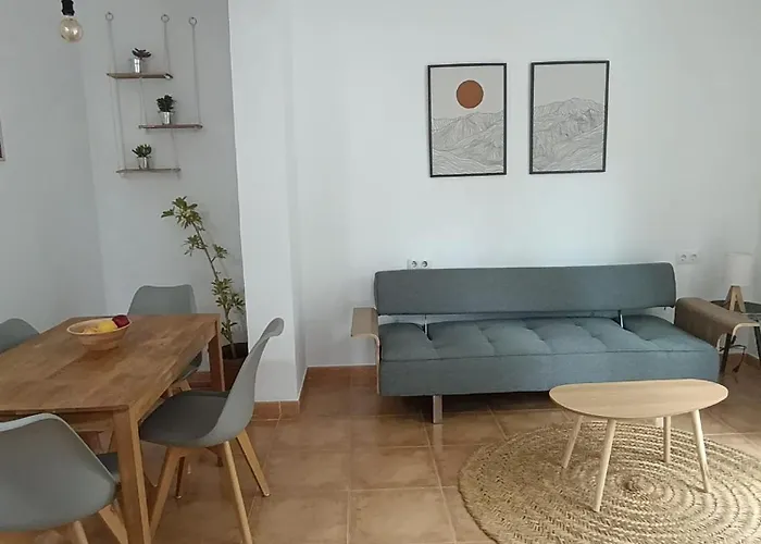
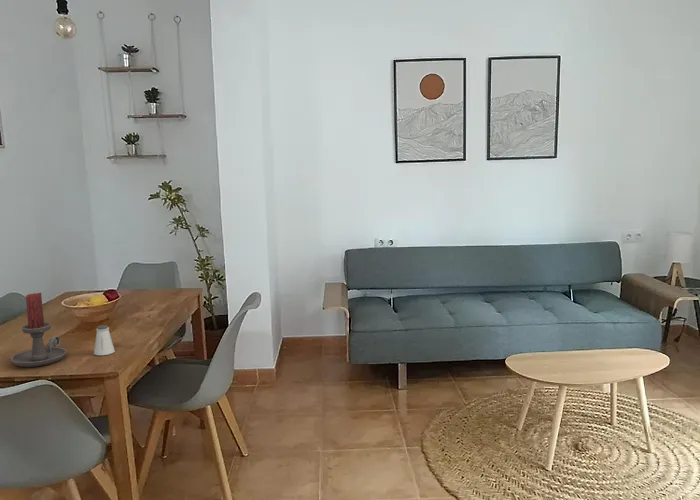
+ saltshaker [93,324,116,356]
+ candle holder [10,292,67,368]
